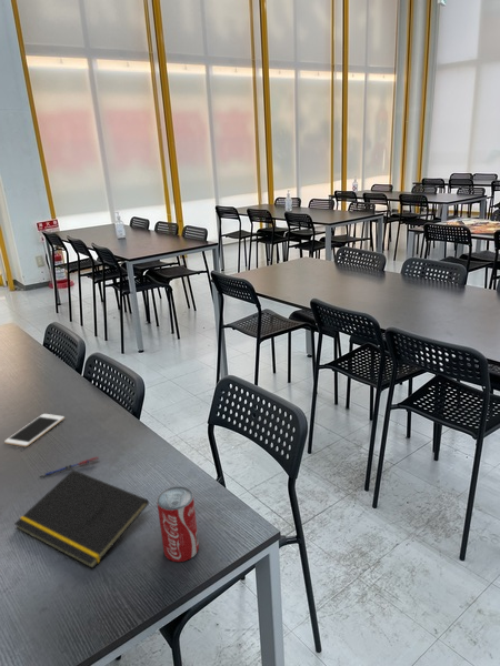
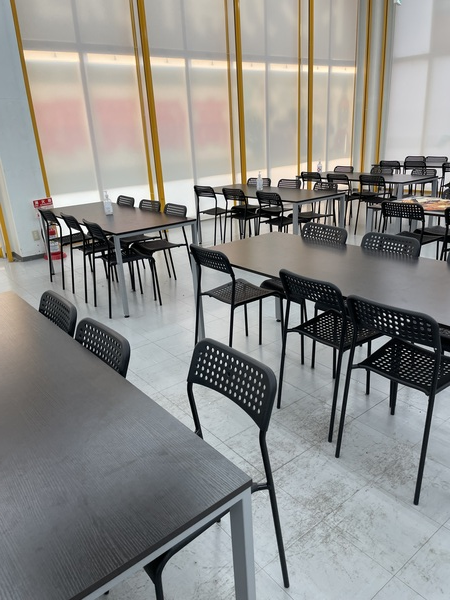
- beverage can [156,485,200,563]
- pen [39,456,100,477]
- notepad [13,468,150,569]
- cell phone [3,413,66,447]
